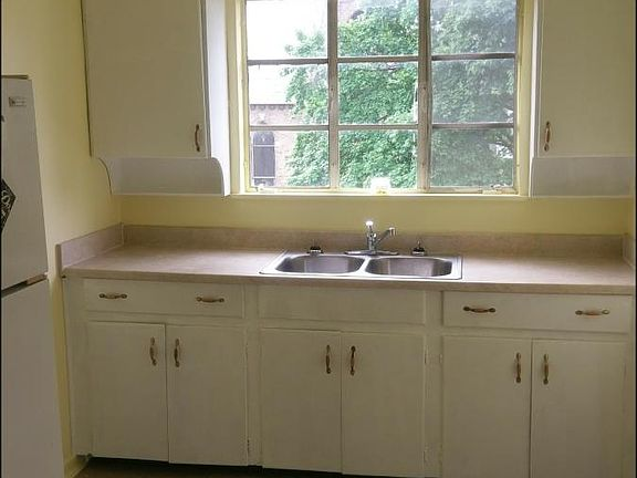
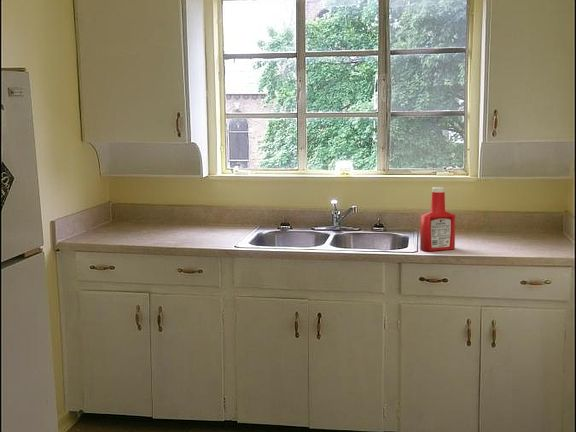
+ soap bottle [419,186,456,252]
